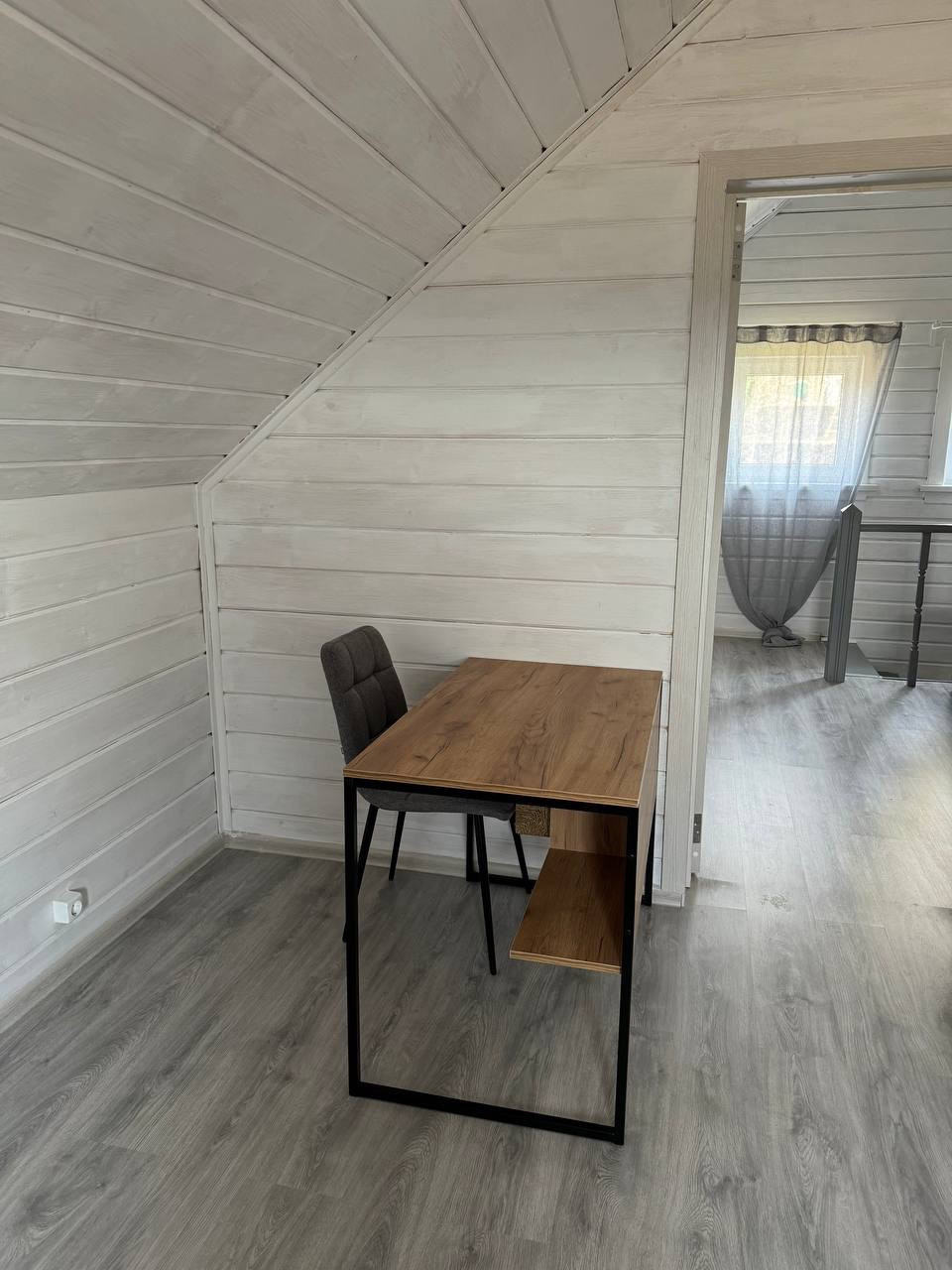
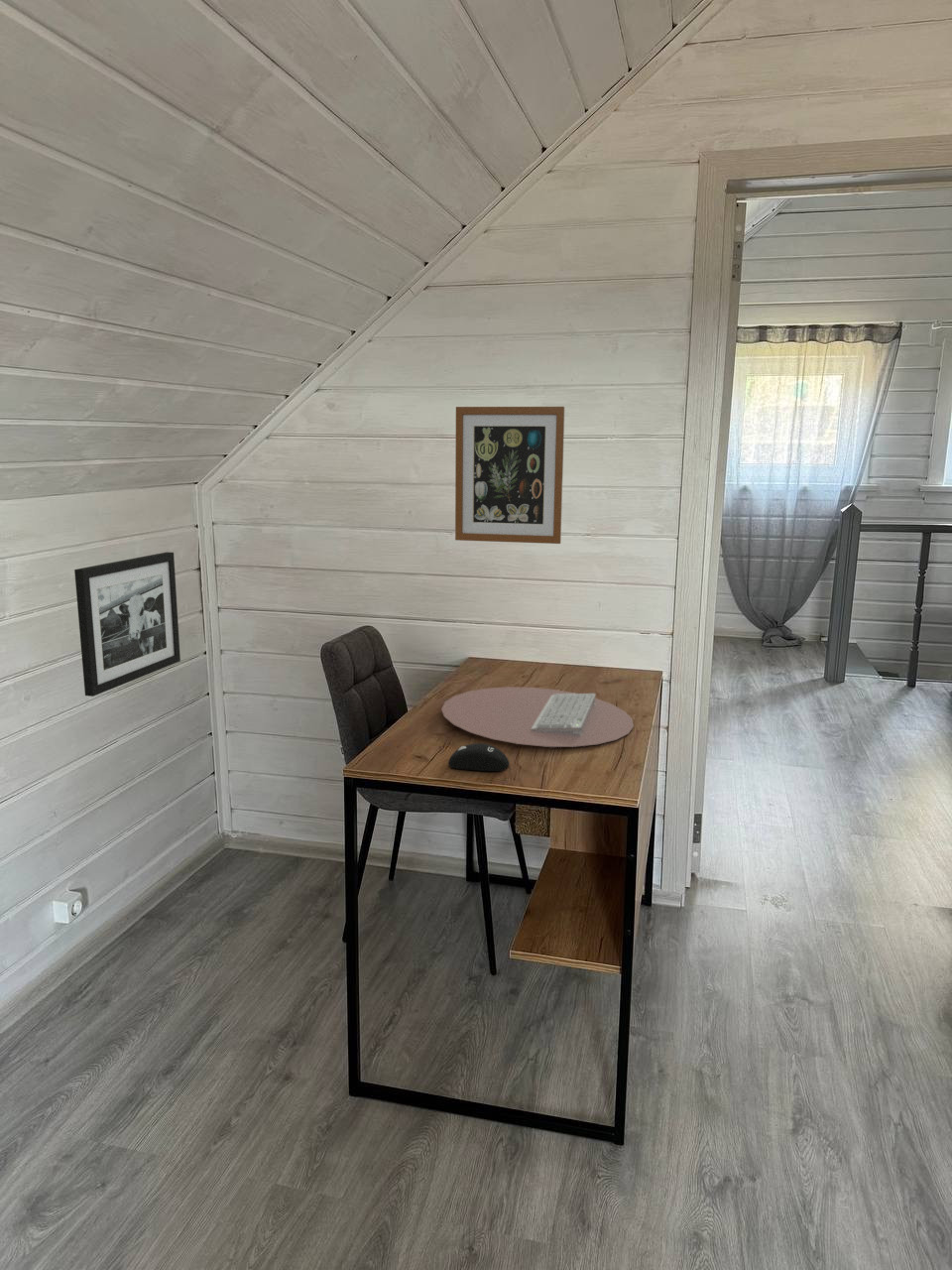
+ wall art [454,406,565,545]
+ computer mouse [447,742,510,772]
+ keyboard [440,686,635,748]
+ picture frame [73,551,181,698]
